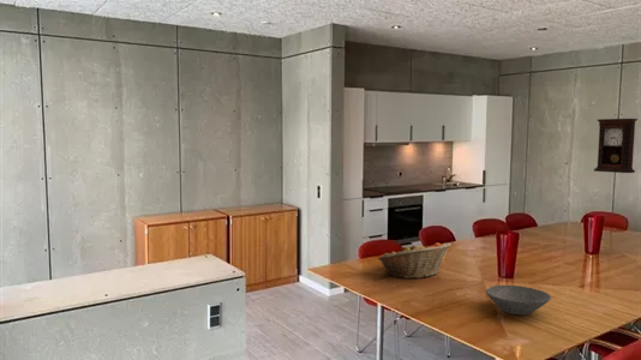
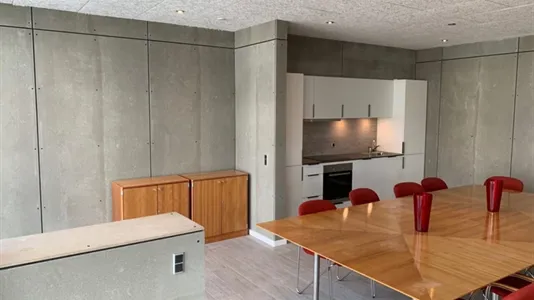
- pendulum clock [593,118,639,174]
- bowl [485,284,552,316]
- fruit basket [377,241,453,280]
